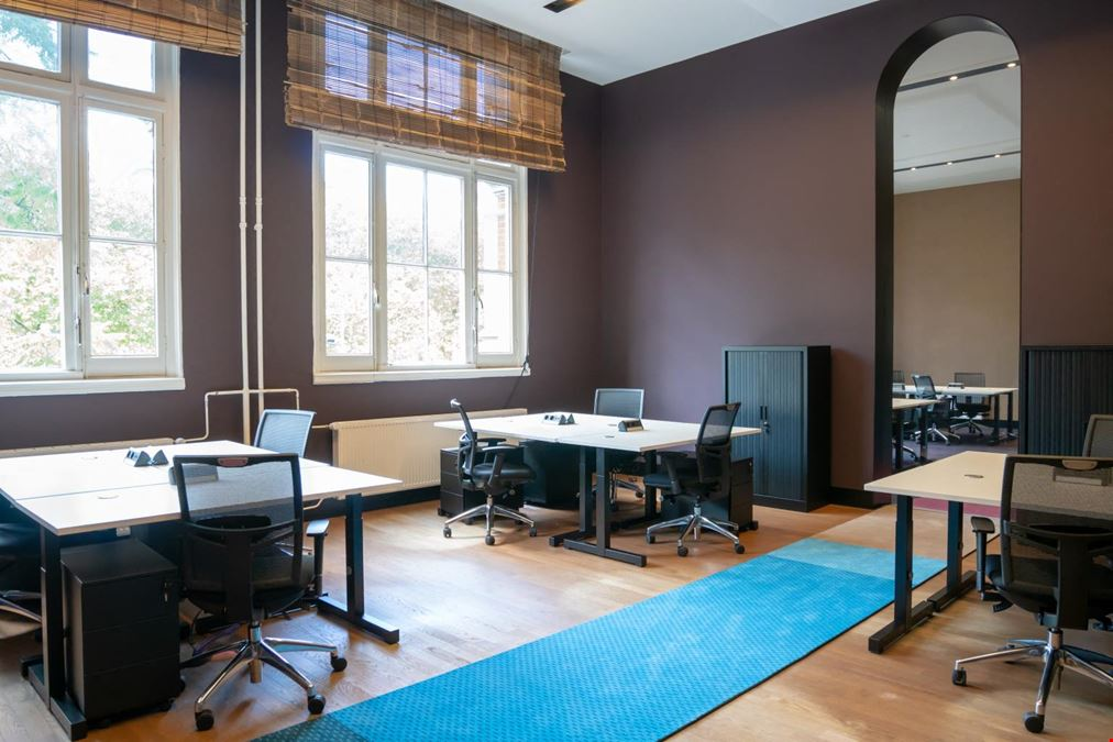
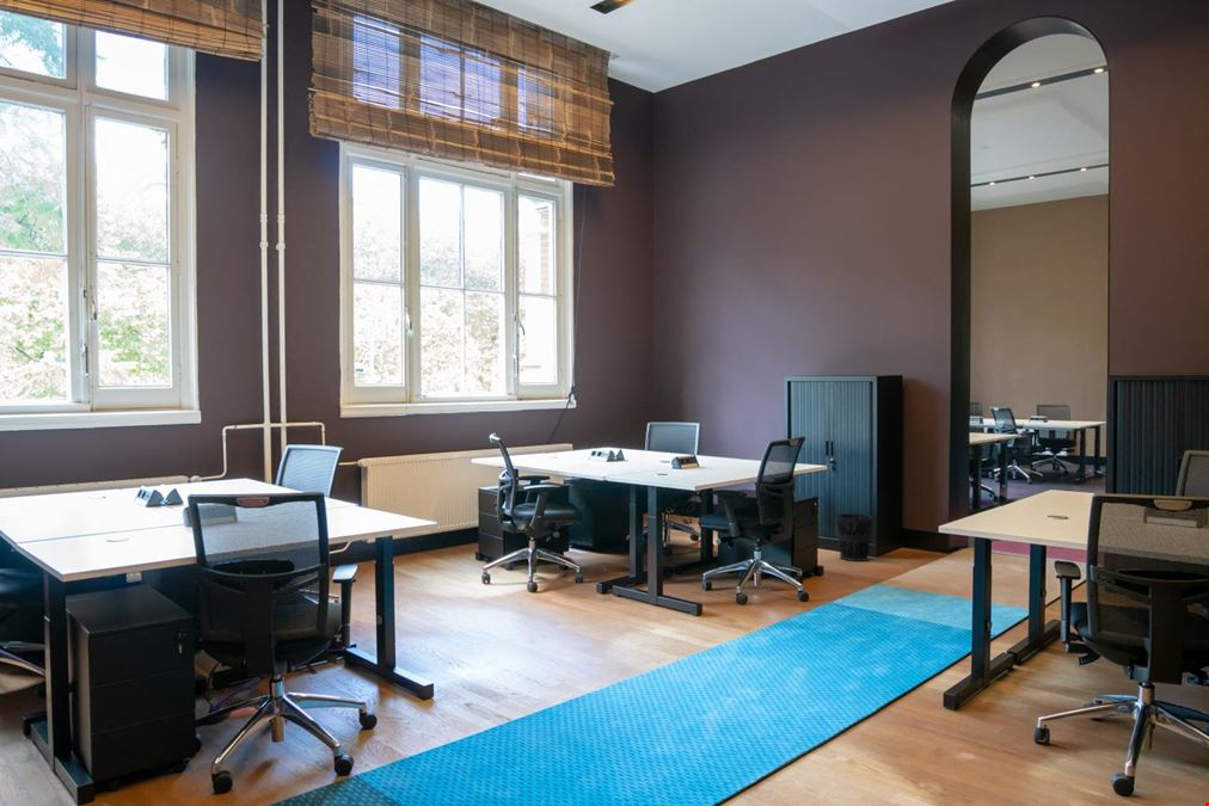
+ wastebasket [835,512,874,562]
